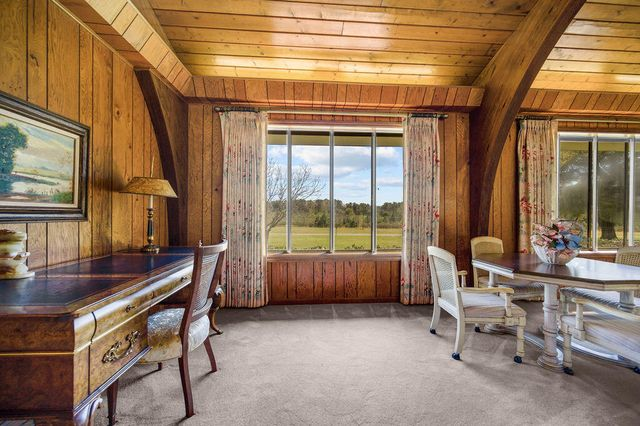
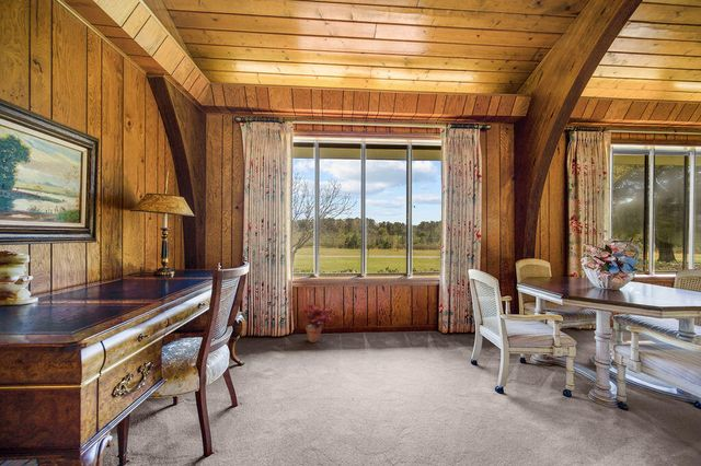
+ potted plant [299,303,333,343]
